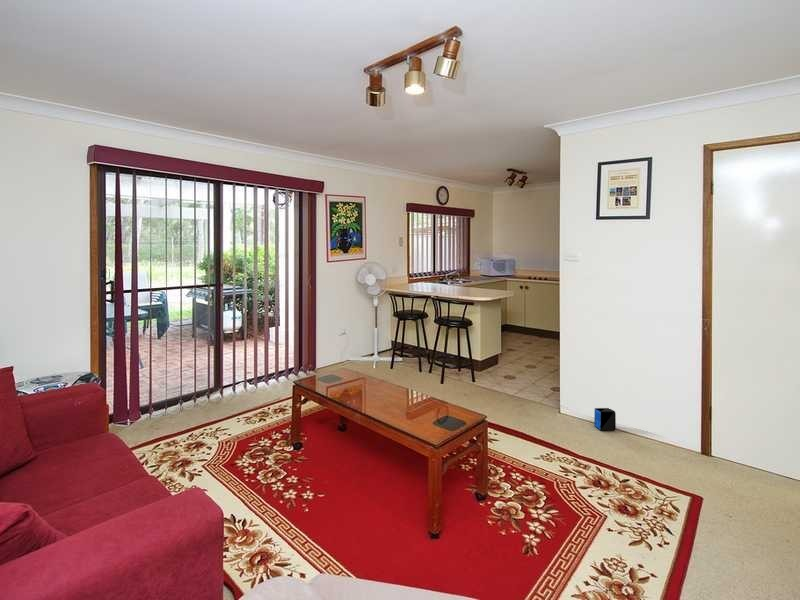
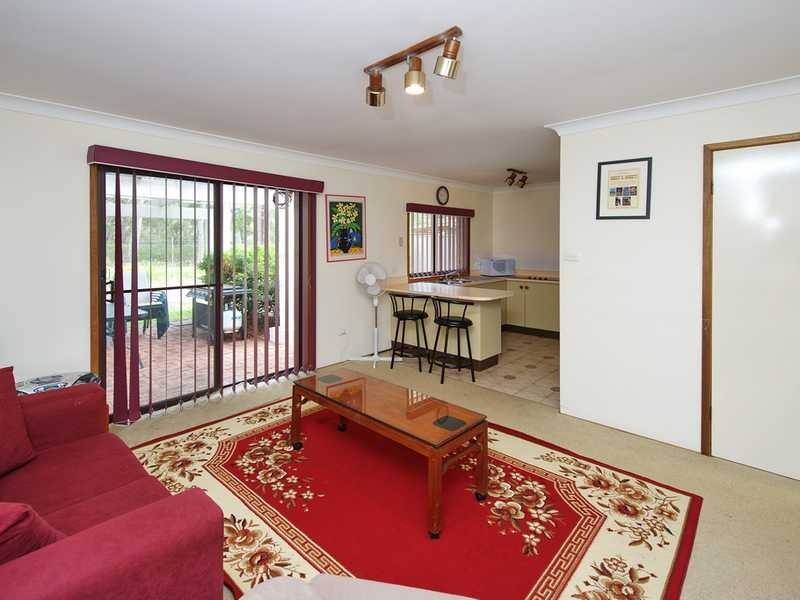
- speaker [593,407,617,432]
